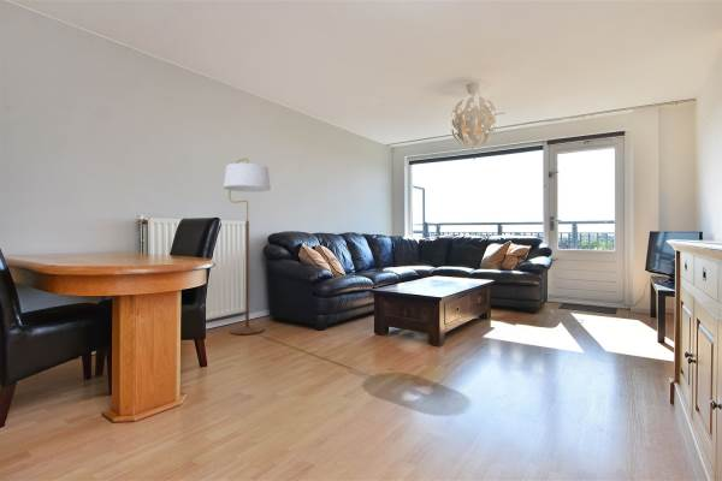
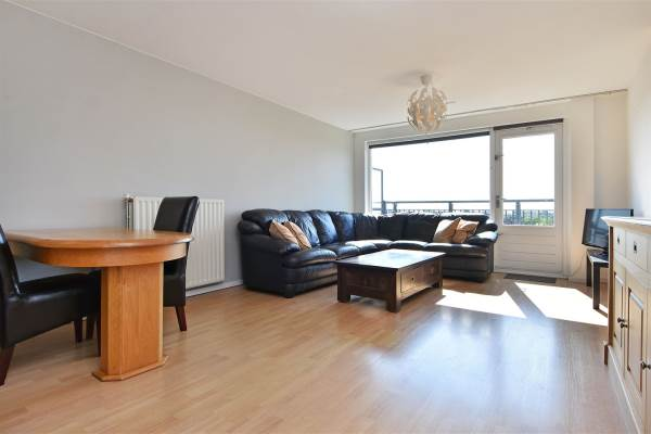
- floor lamp [223,158,272,335]
